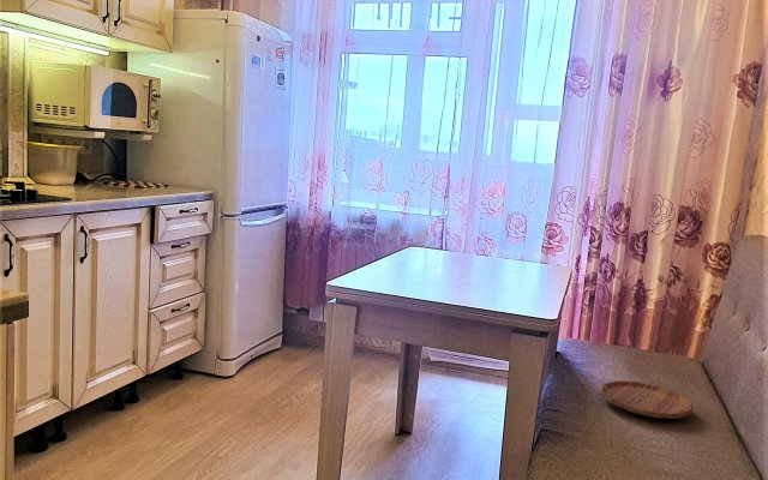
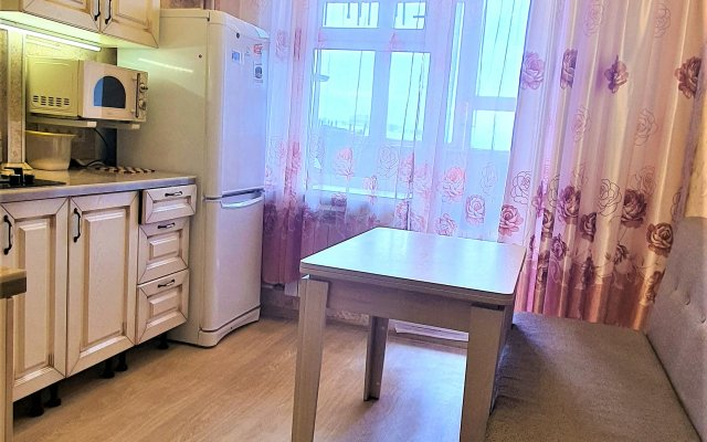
- tray [599,379,694,420]
